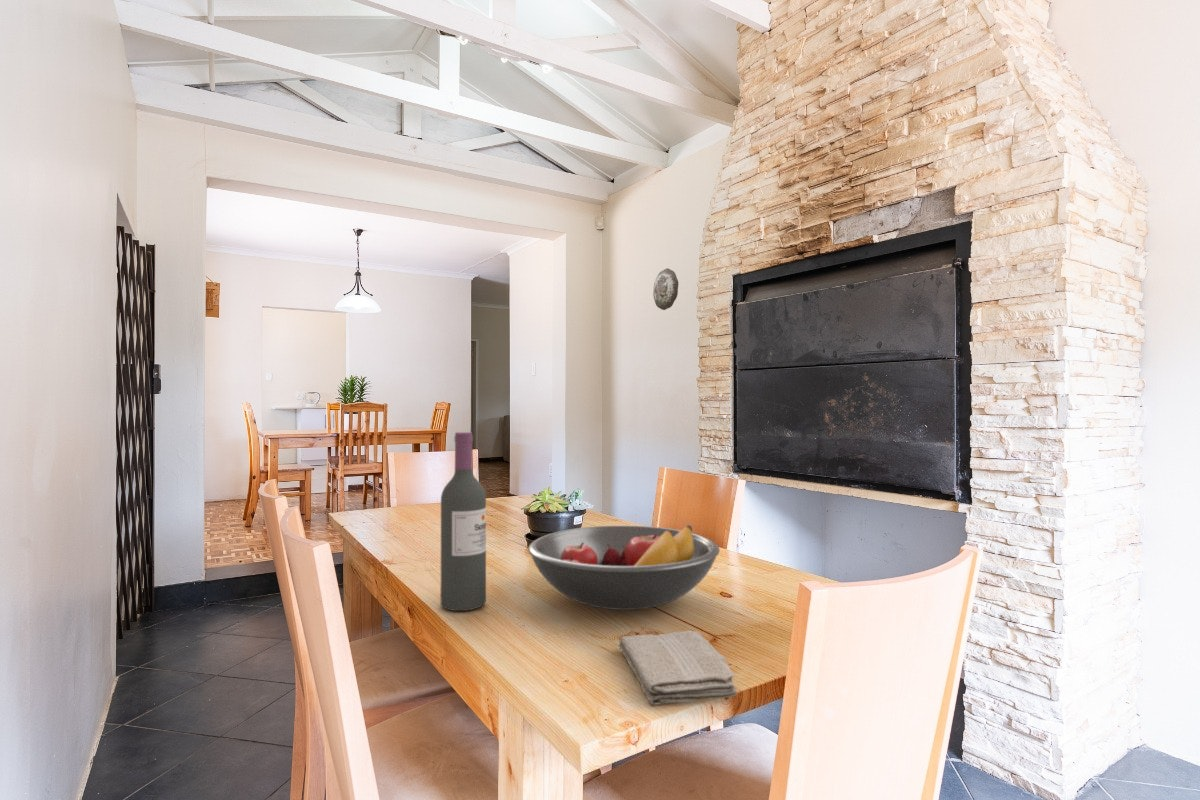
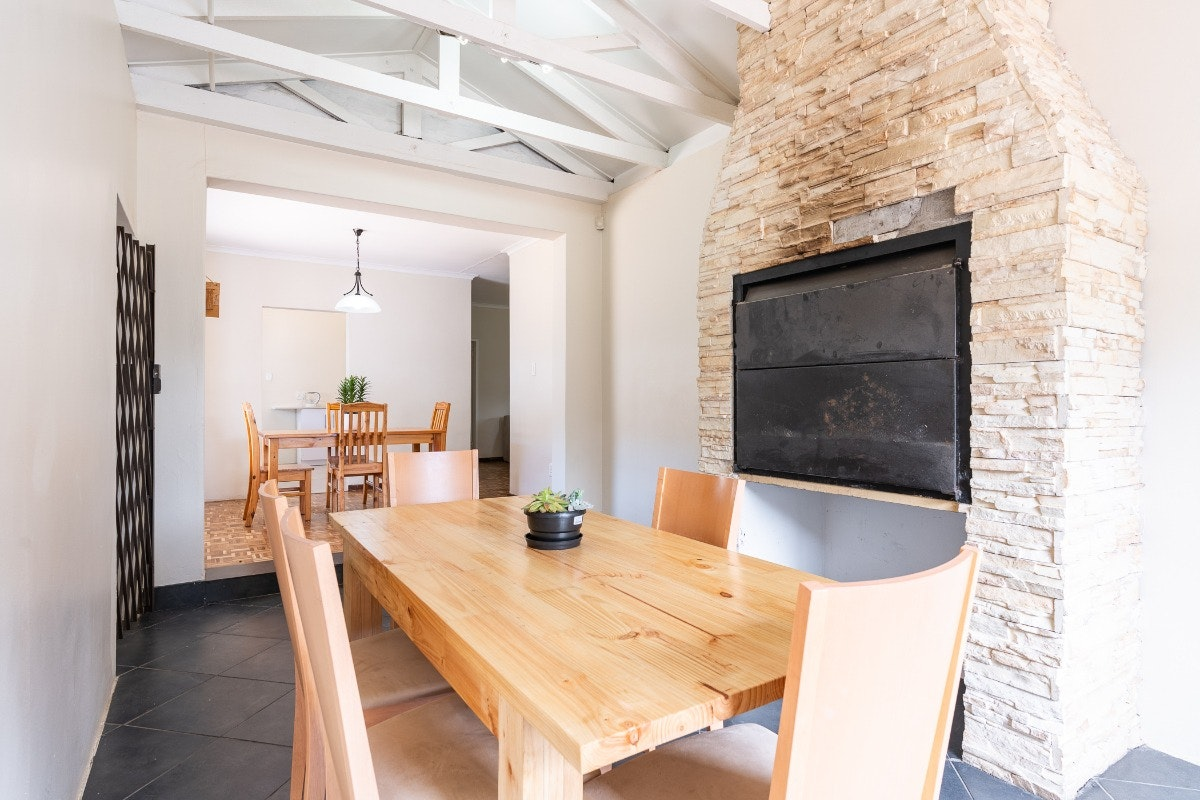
- wine bottle [440,431,487,612]
- washcloth [617,630,739,706]
- fruit bowl [527,524,721,611]
- decorative plate [652,267,679,311]
